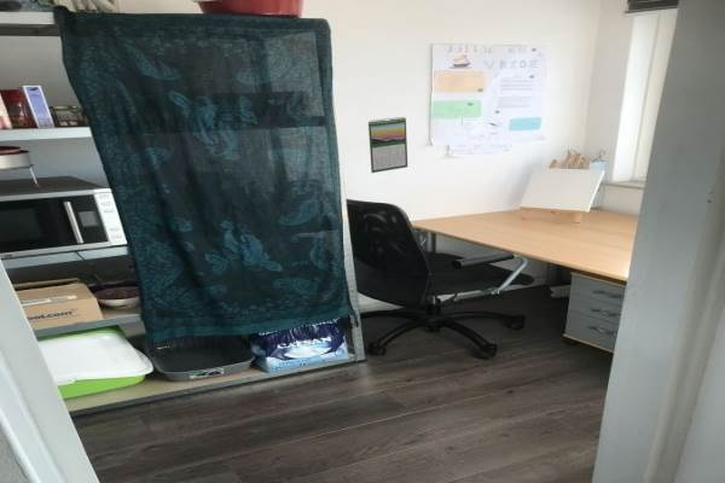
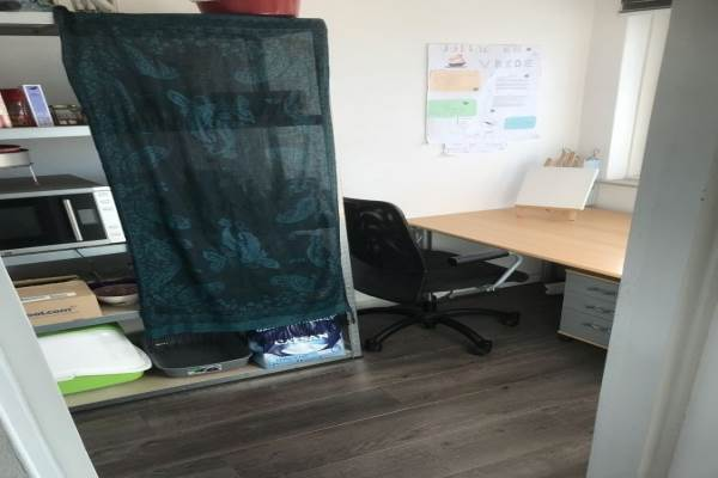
- calendar [367,116,408,174]
